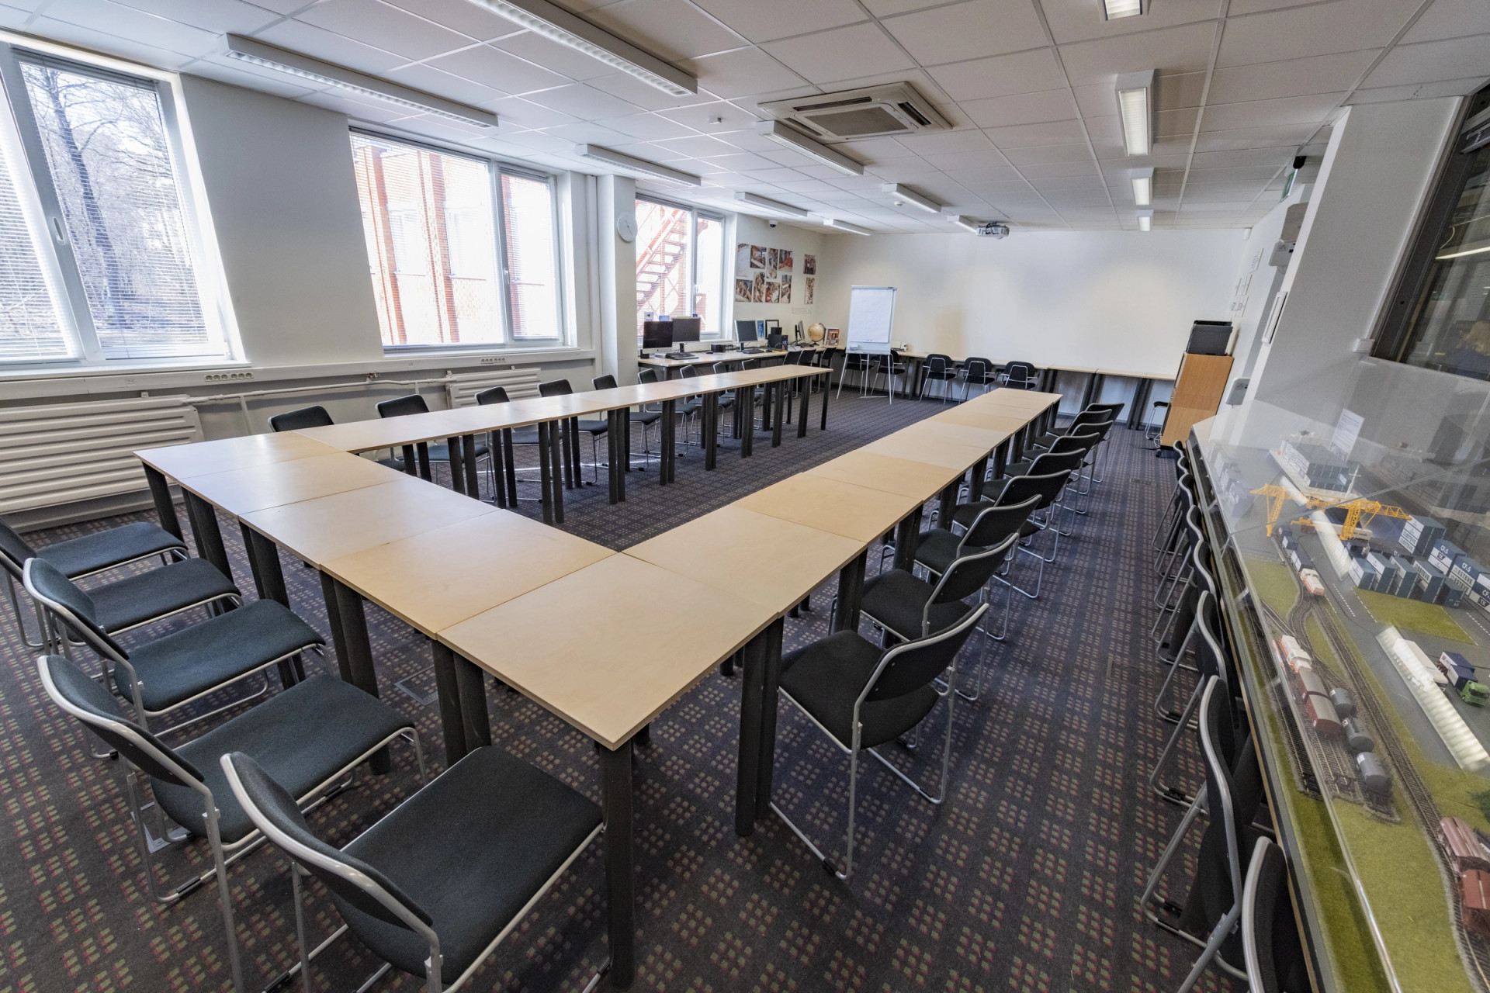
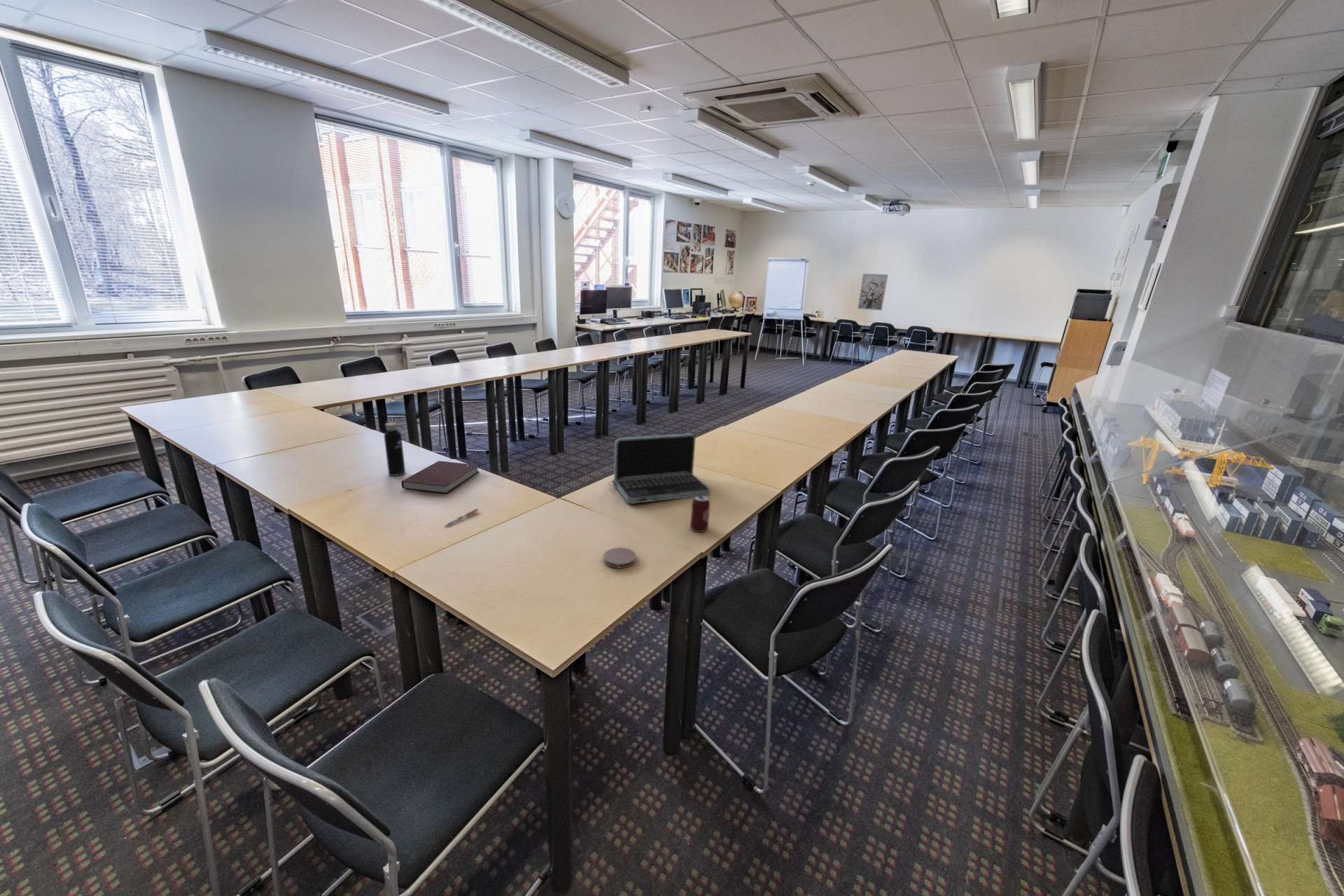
+ laptop [608,433,711,505]
+ beverage can [689,495,711,533]
+ notebook [401,460,480,494]
+ water bottle [384,417,406,477]
+ pen [444,508,479,527]
+ wall art [857,273,889,311]
+ coaster [603,547,637,569]
